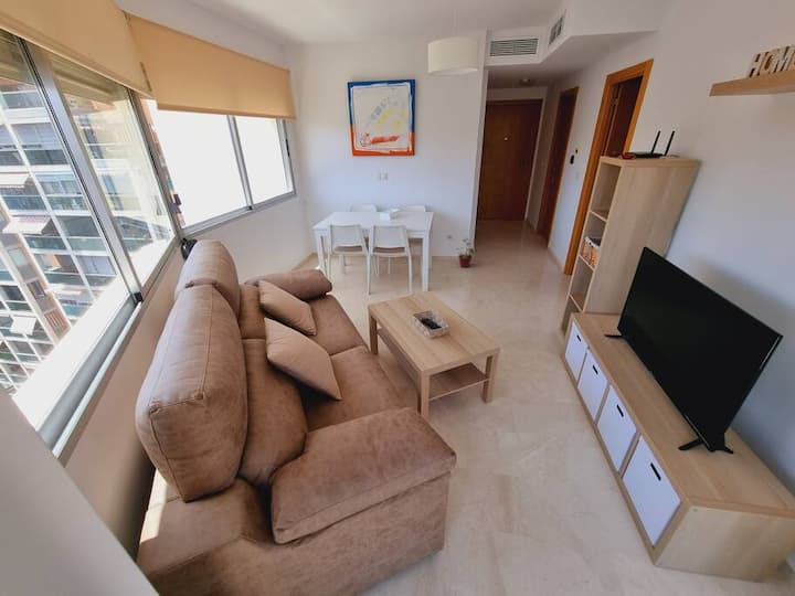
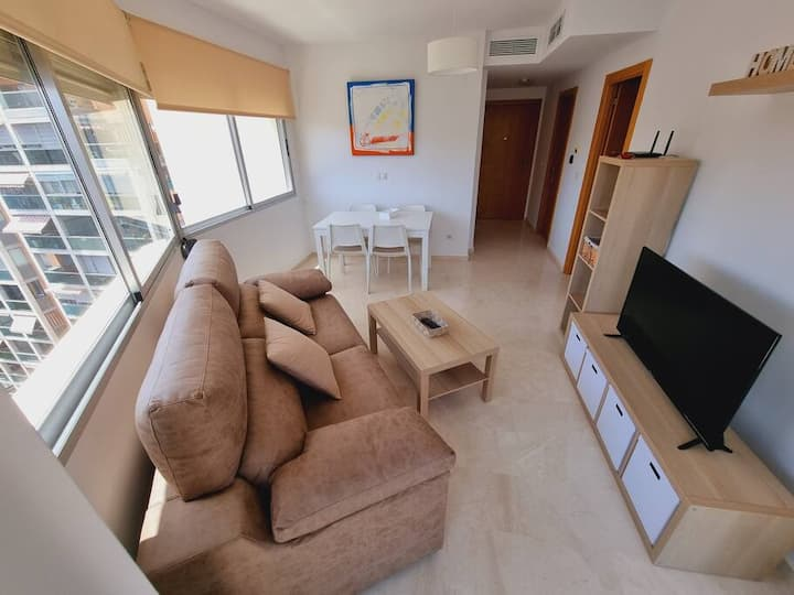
- potted plant [456,237,478,268]
